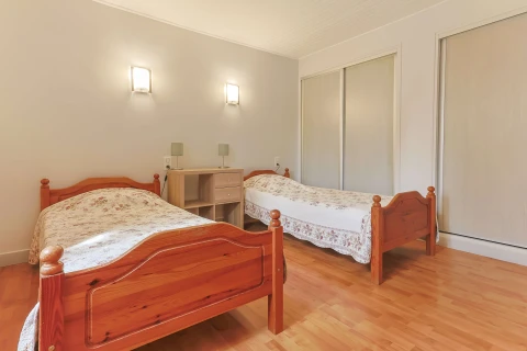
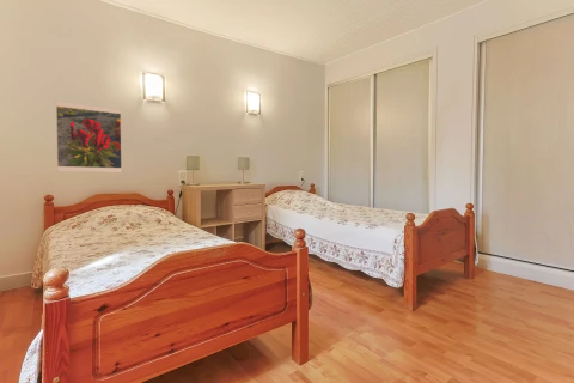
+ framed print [55,99,123,174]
